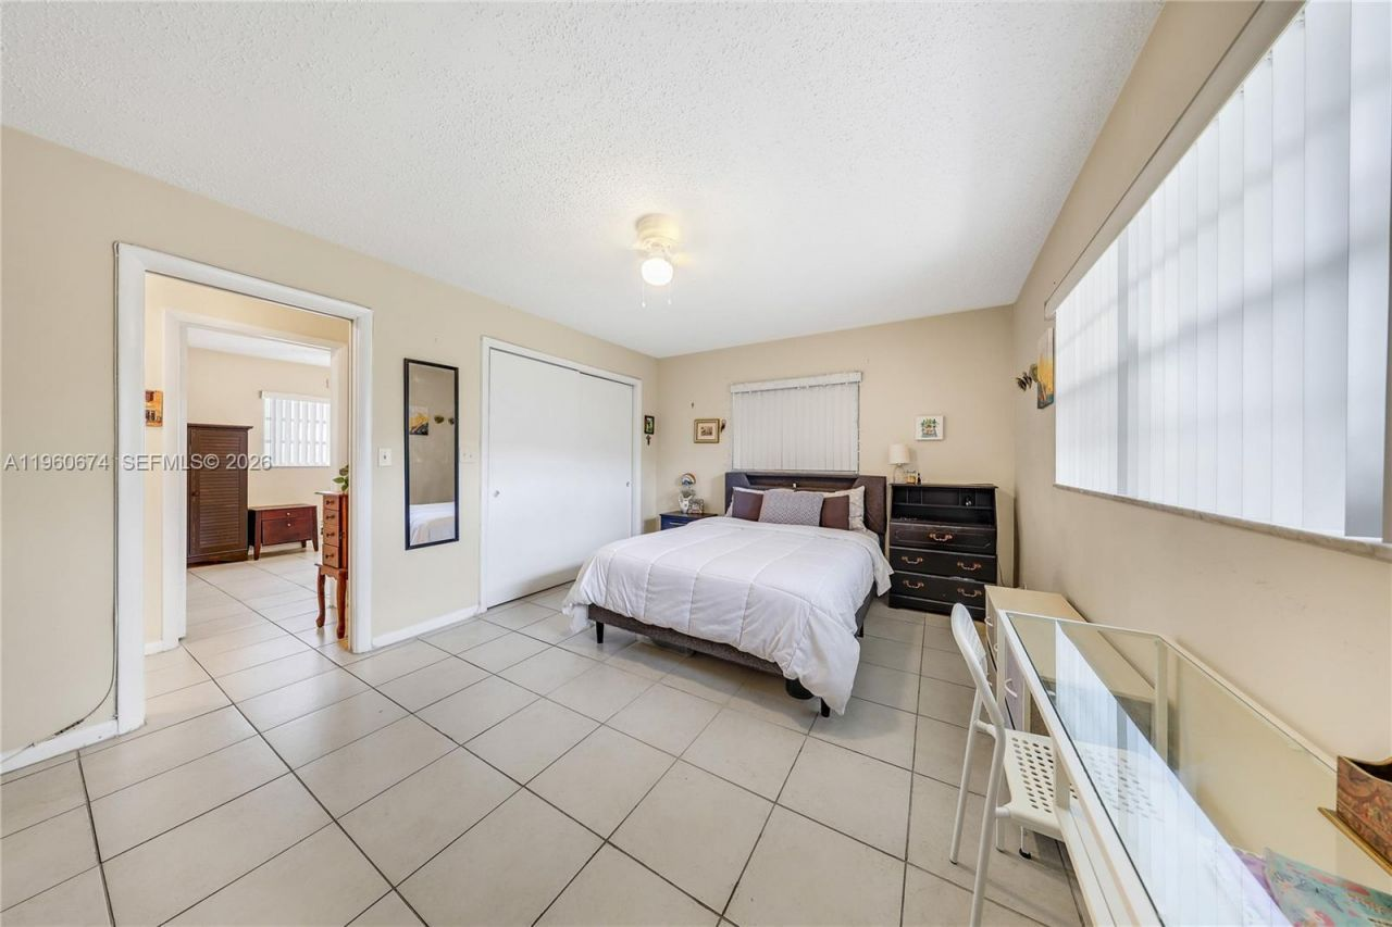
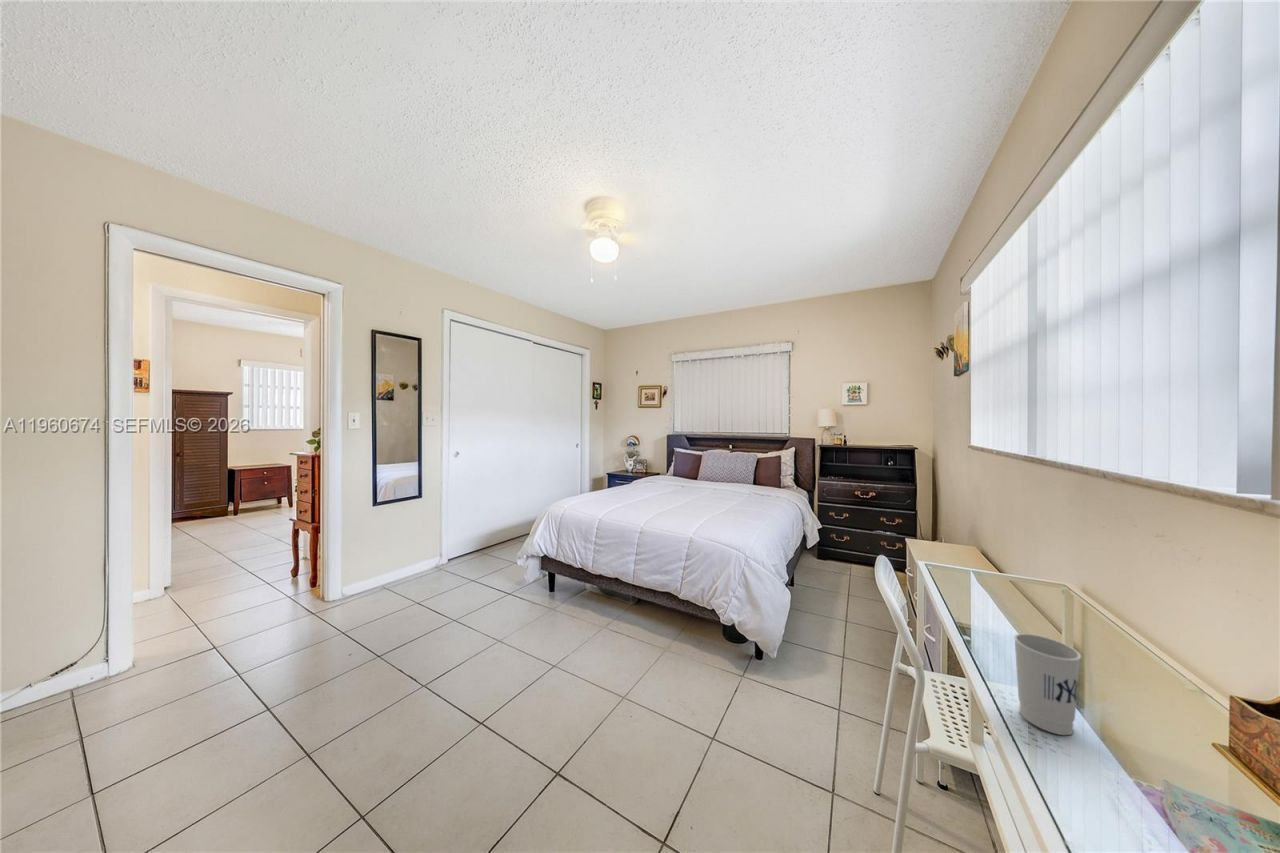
+ cup [1013,633,1082,736]
